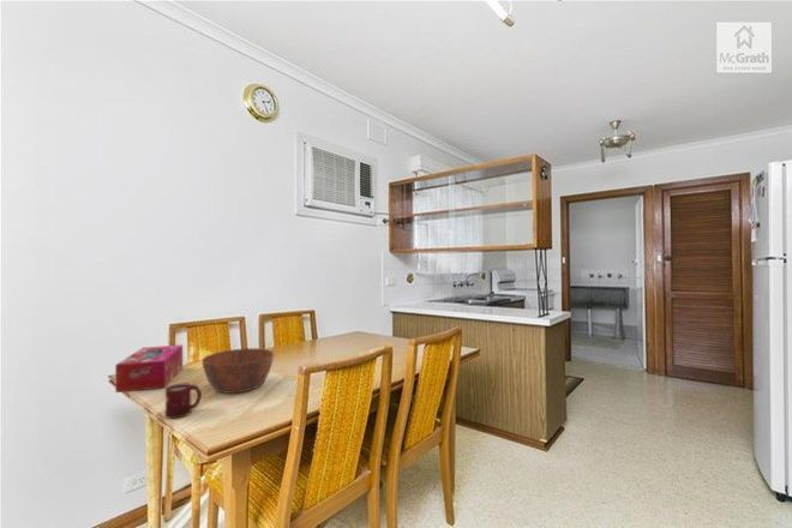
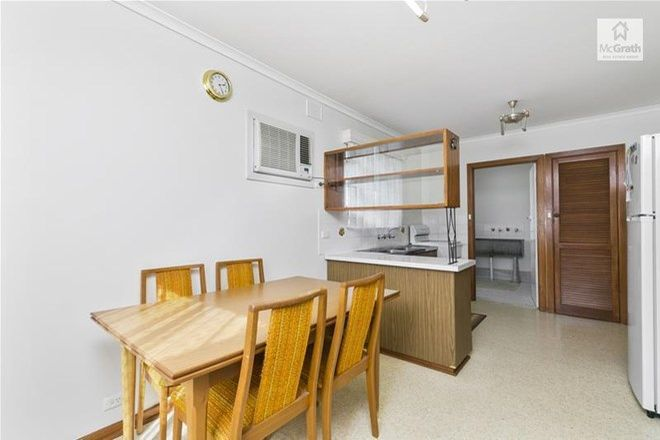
- tissue box [114,343,184,394]
- bowl [200,347,275,395]
- cup [164,383,203,420]
